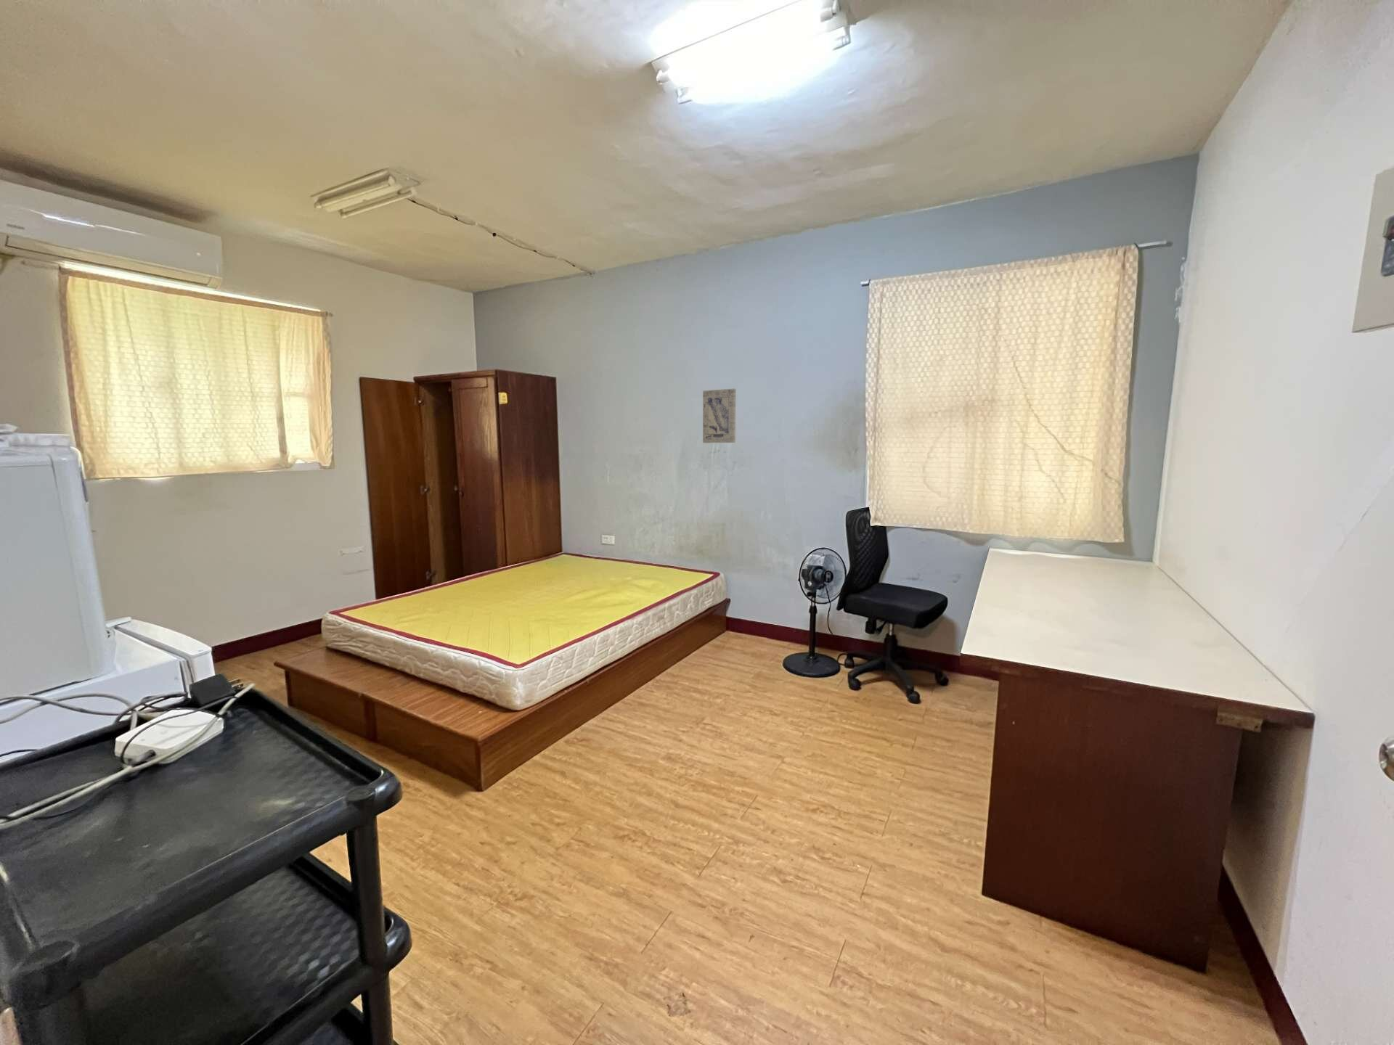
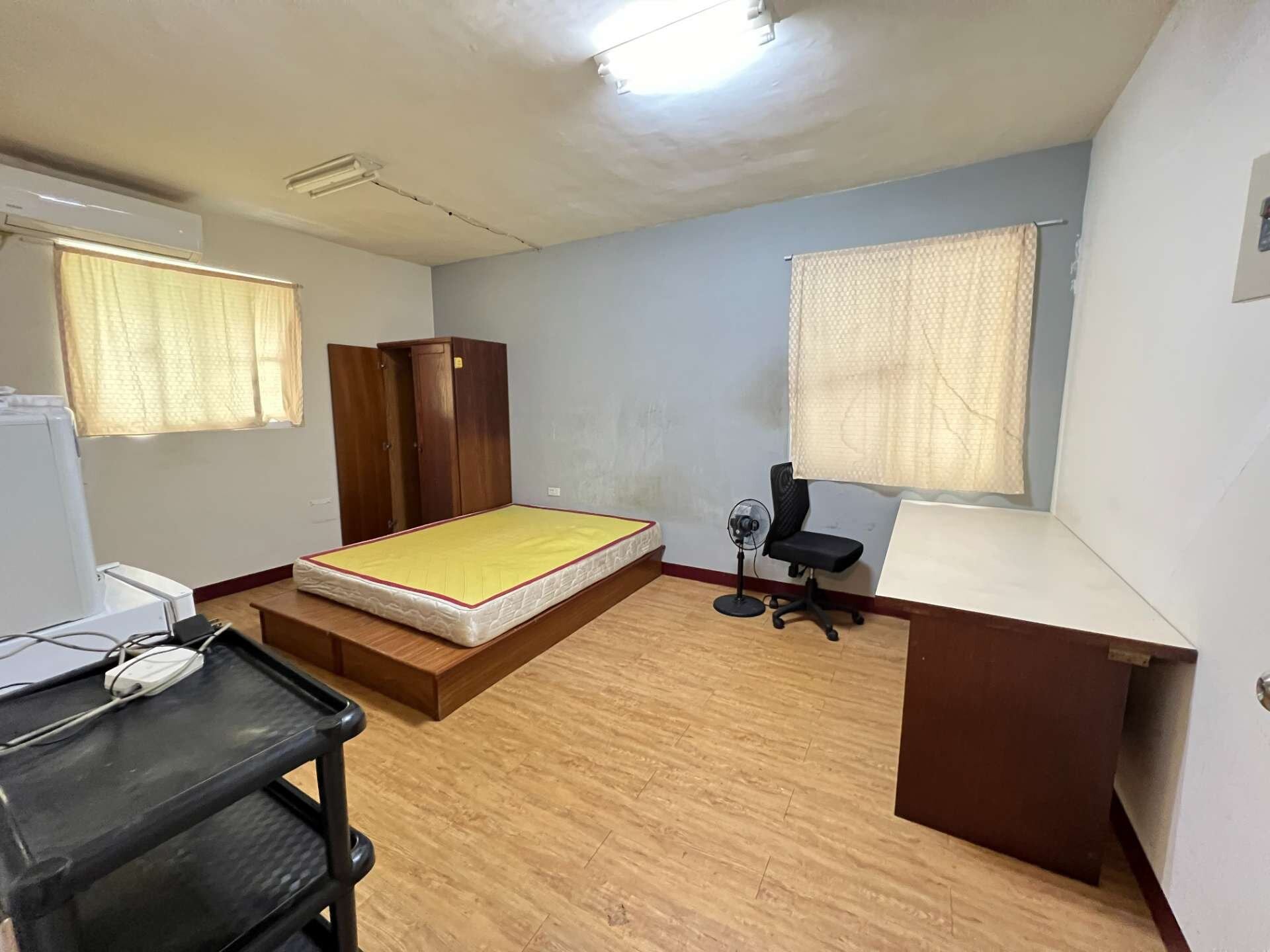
- wall art [702,389,737,443]
